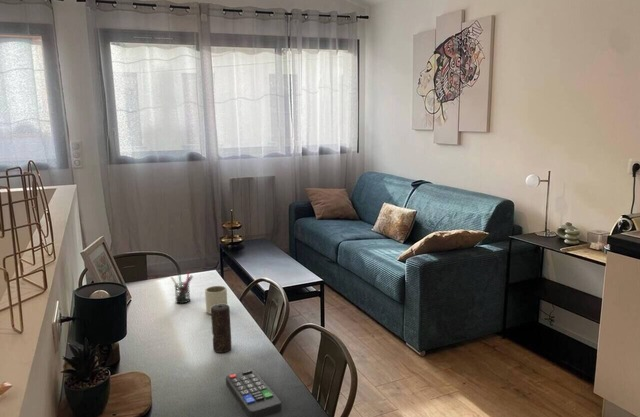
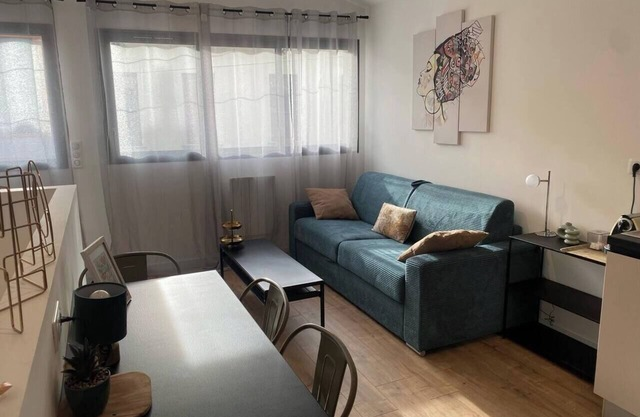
- candle [210,304,233,354]
- pen holder [170,270,194,305]
- mug [204,285,228,315]
- remote control [225,368,283,417]
